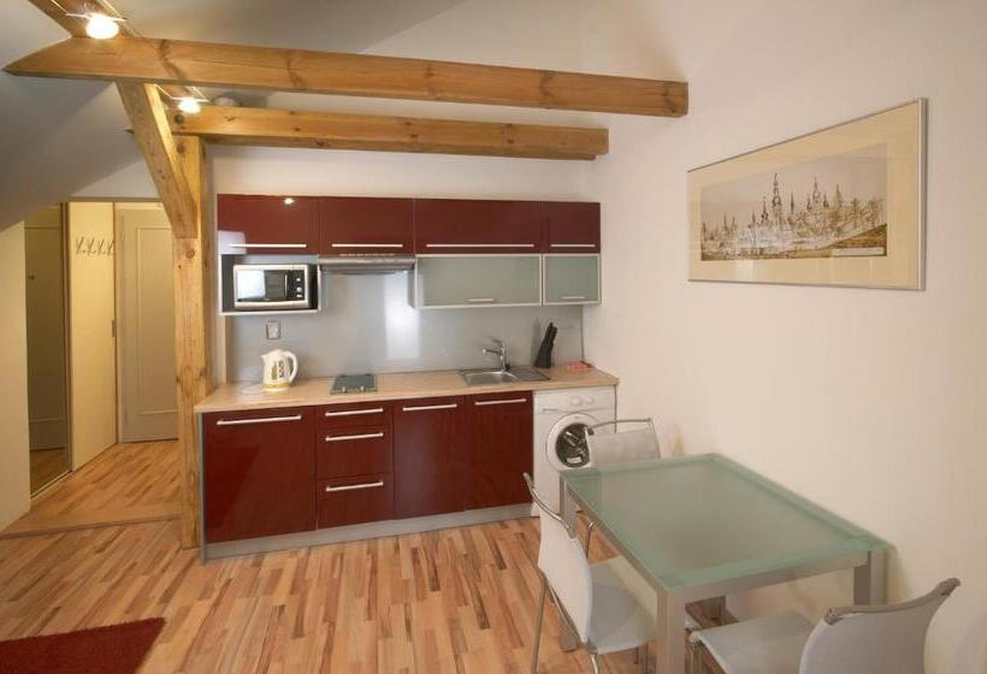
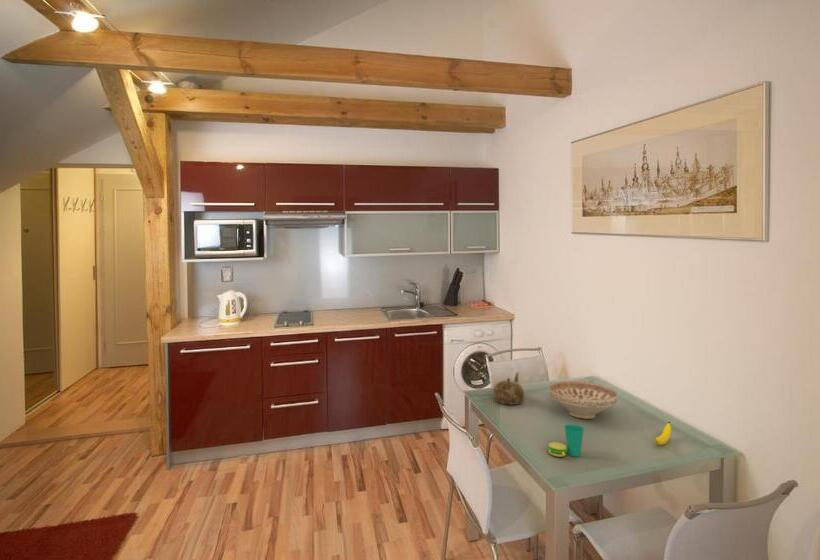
+ decorative bowl [548,380,619,420]
+ teapot [492,371,525,405]
+ cup [547,423,585,458]
+ banana [654,421,672,446]
